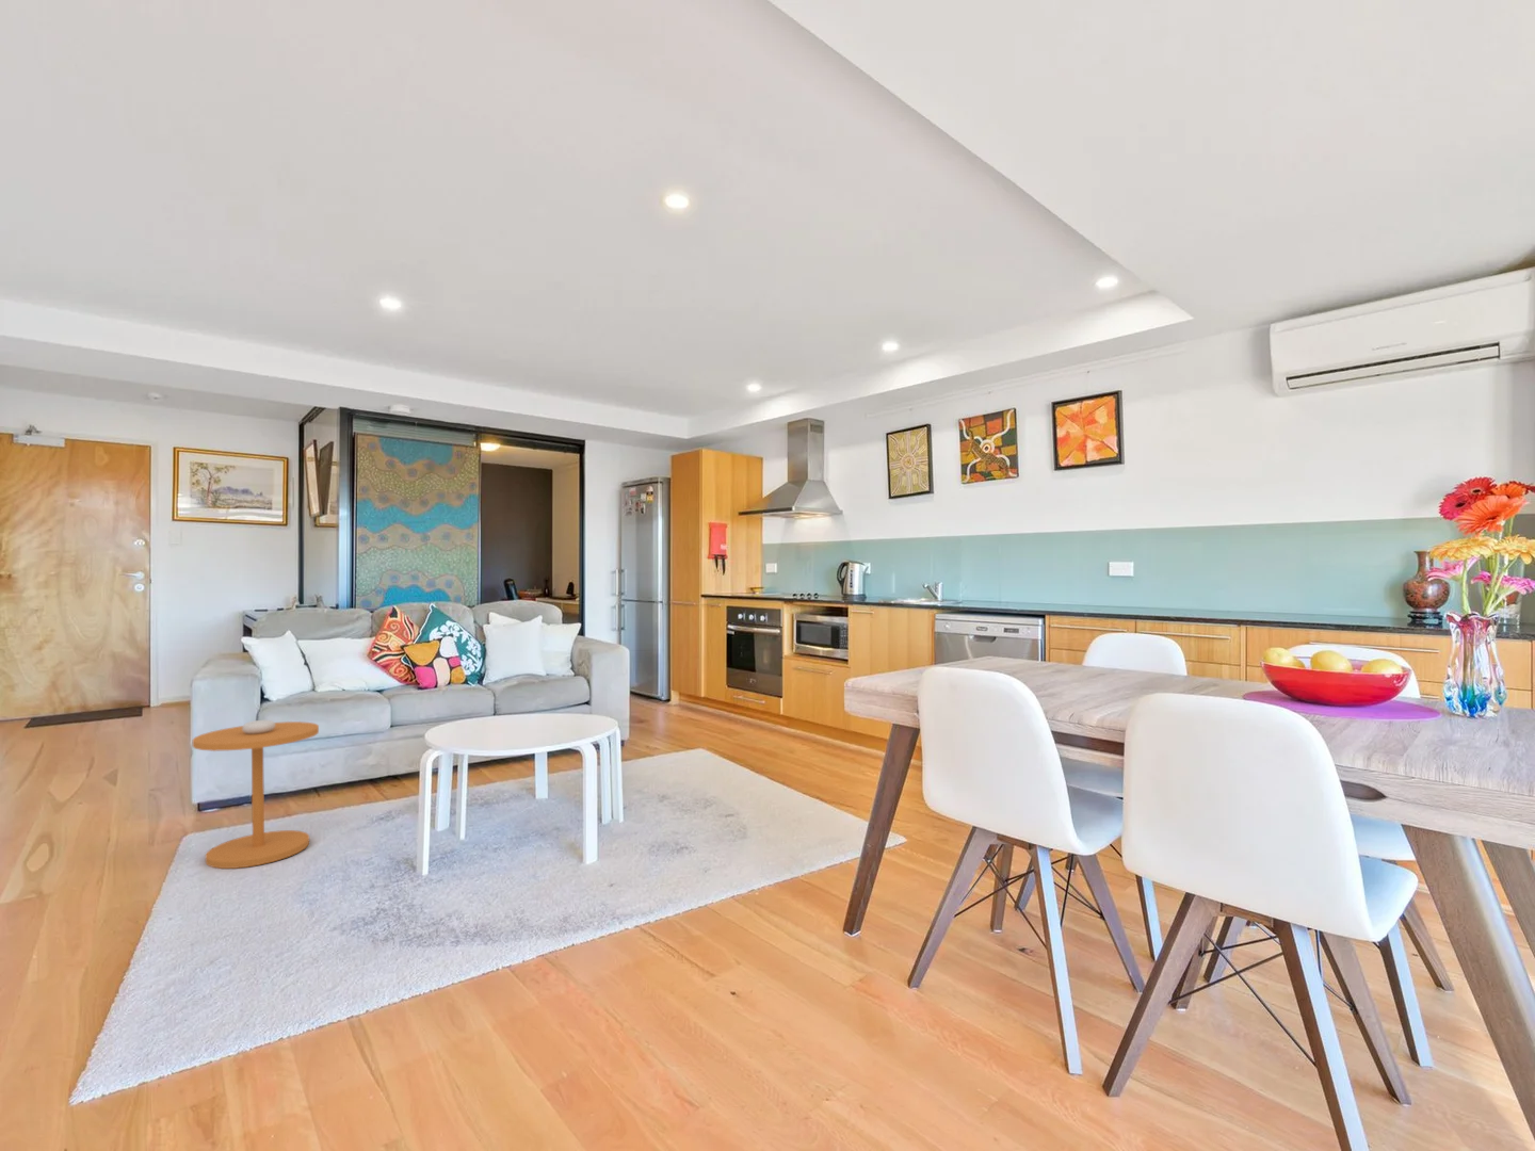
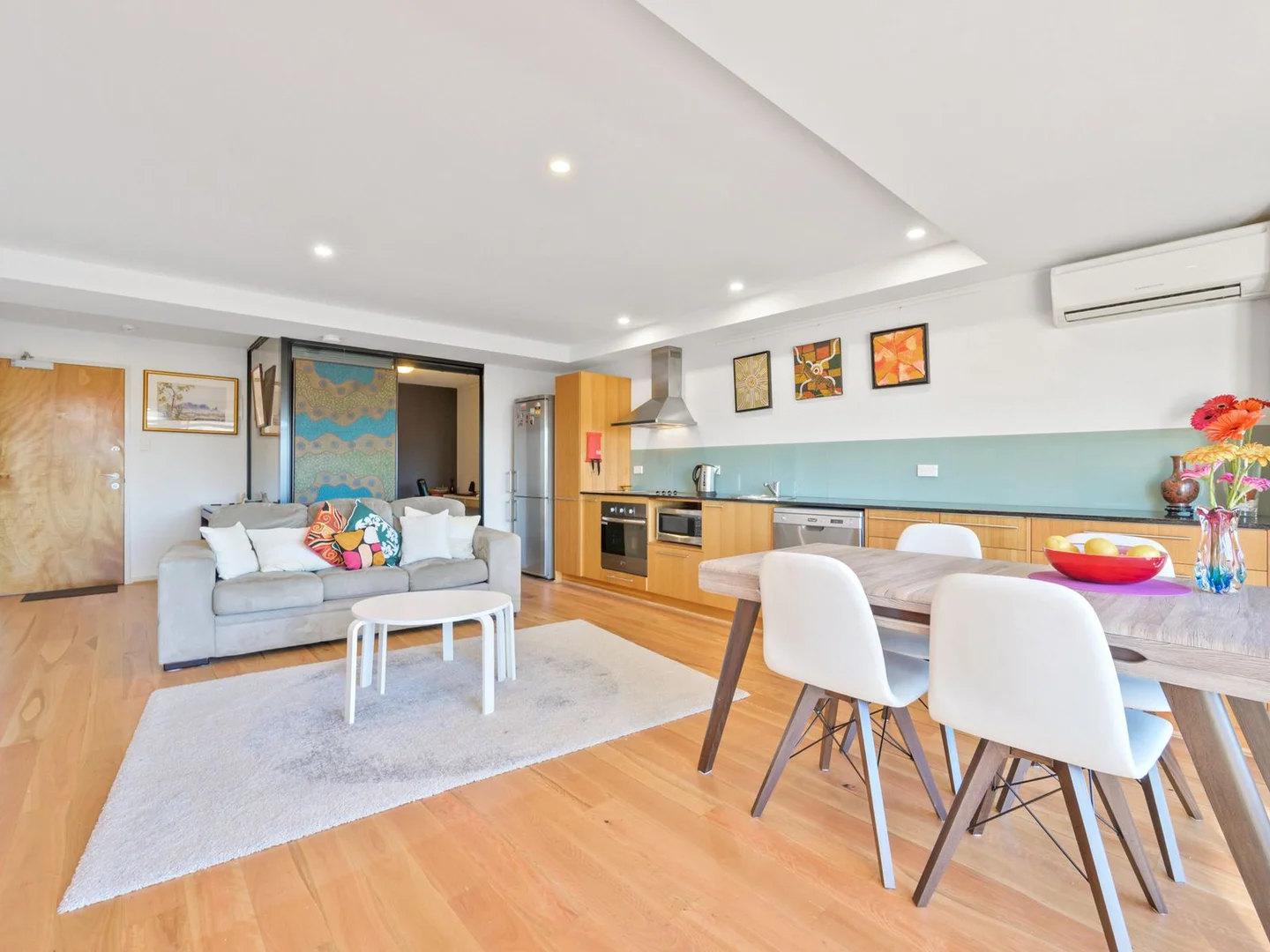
- side table [192,719,320,869]
